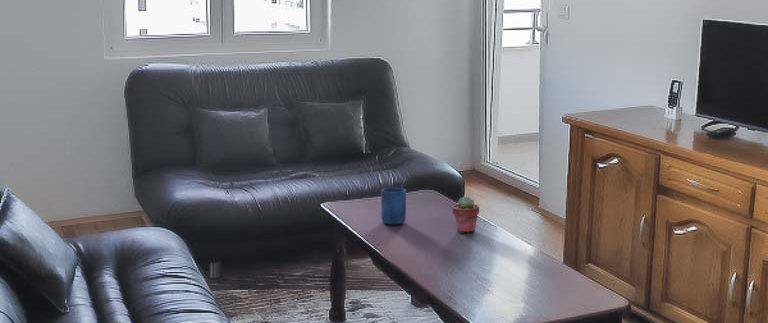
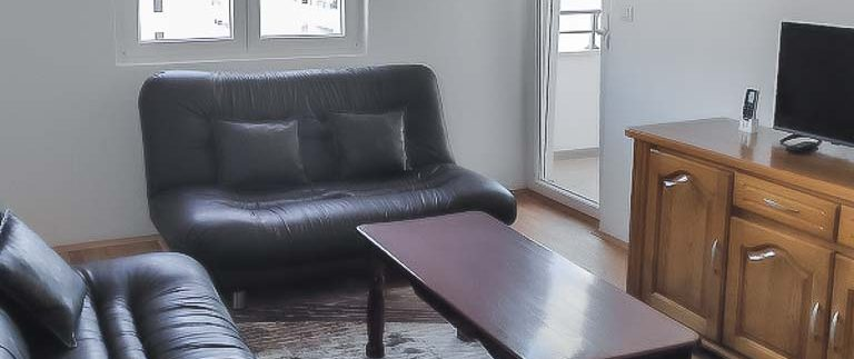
- potted succulent [451,196,480,234]
- mug [380,187,407,225]
